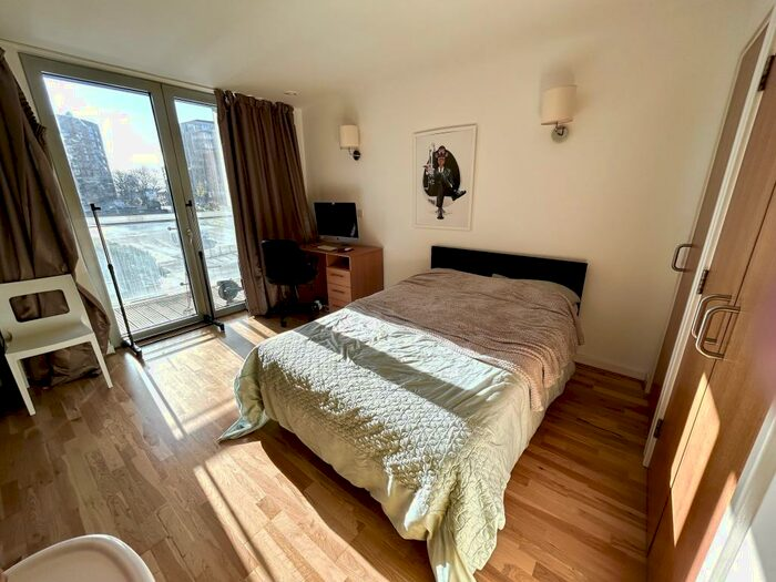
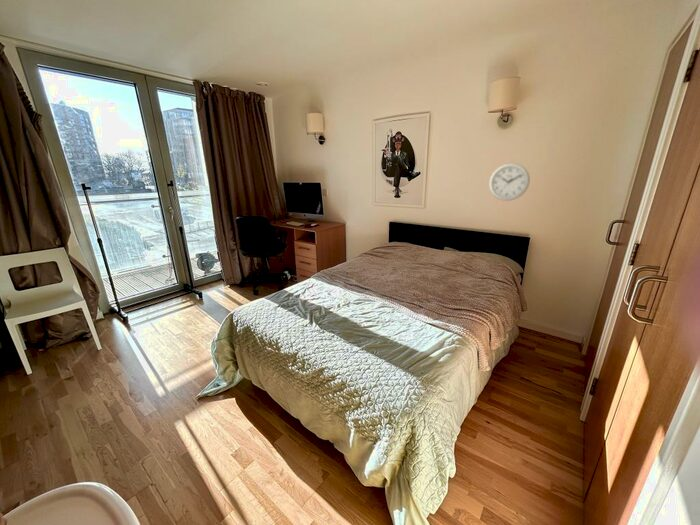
+ wall clock [488,162,531,202]
